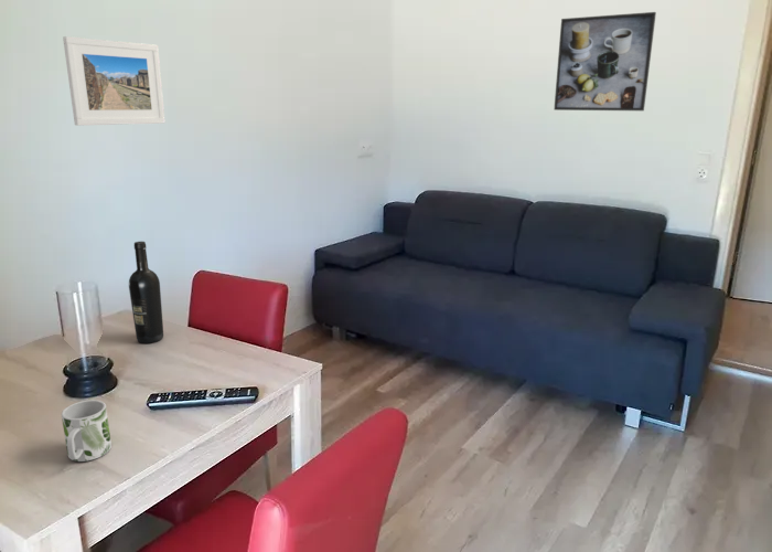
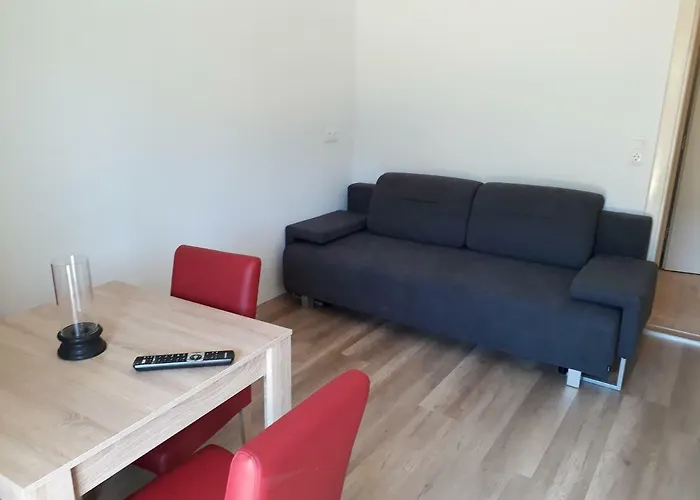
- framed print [62,35,167,127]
- mug [61,399,112,463]
- wine bottle [128,241,164,344]
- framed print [553,11,657,112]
